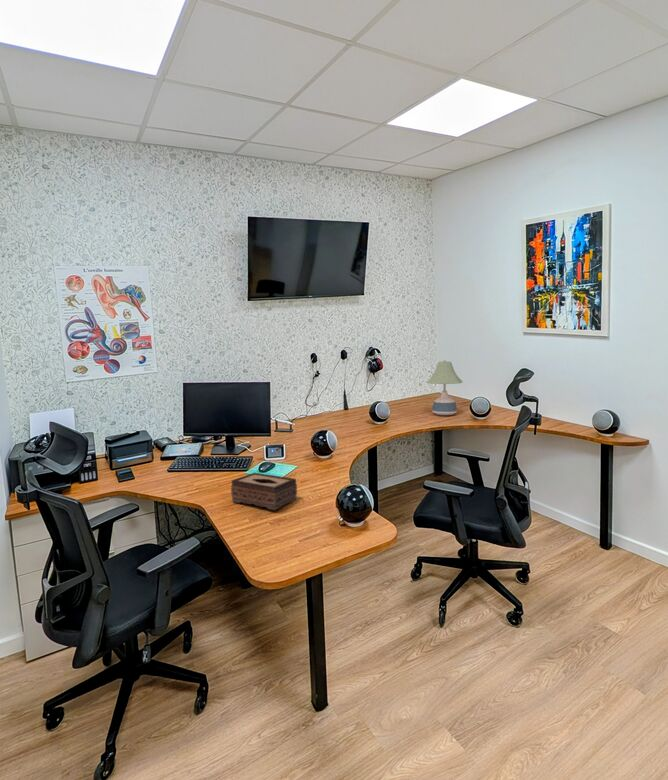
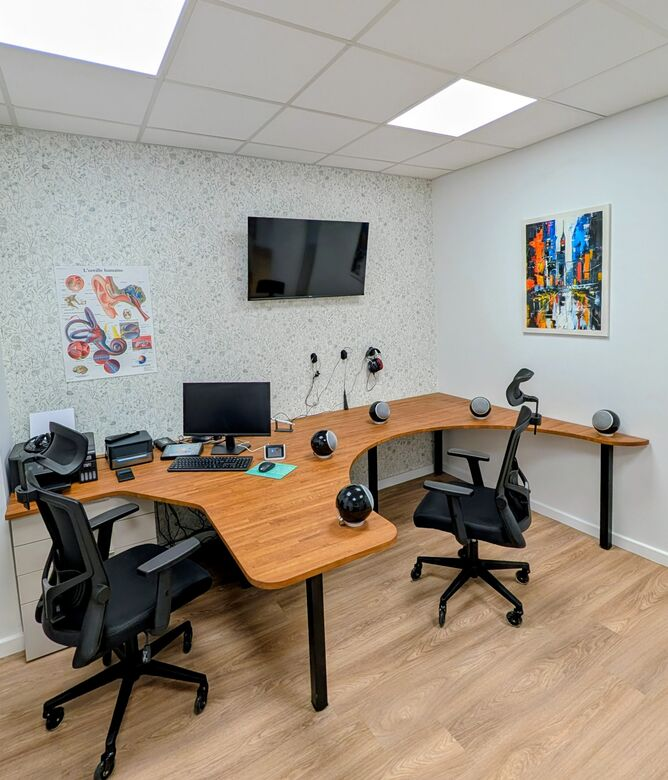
- desk lamp [425,359,464,416]
- tissue box [230,472,298,511]
